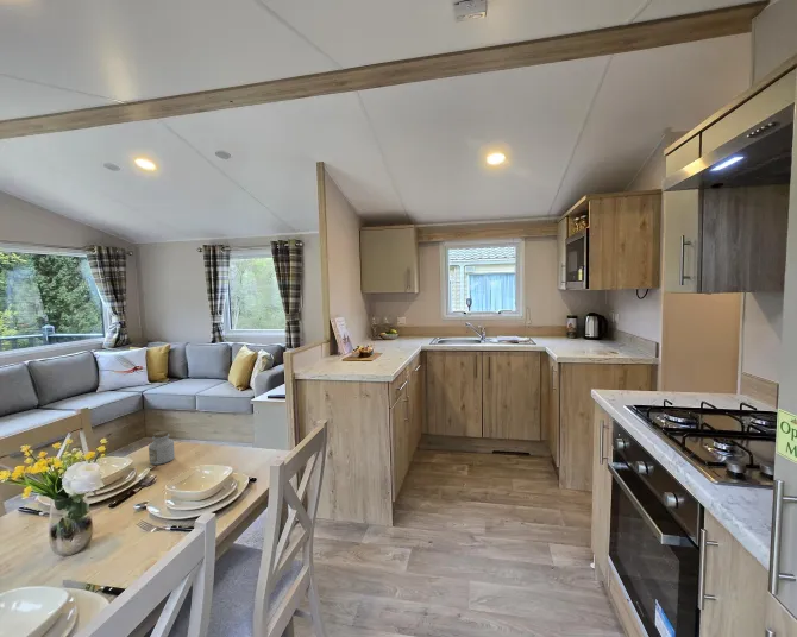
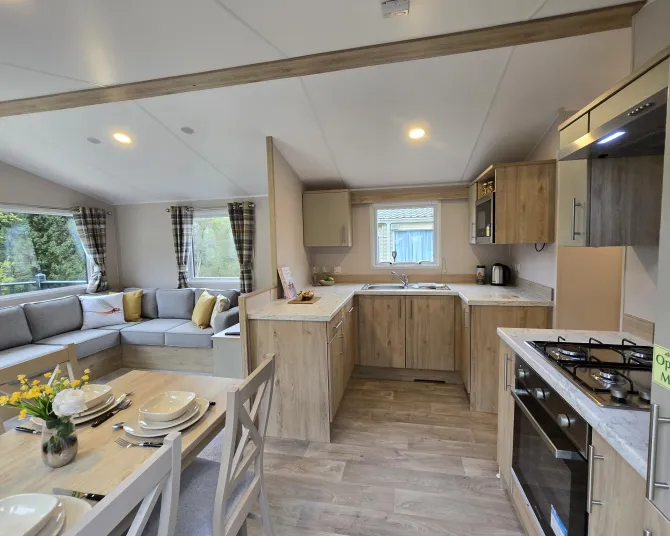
- jar [148,430,176,466]
